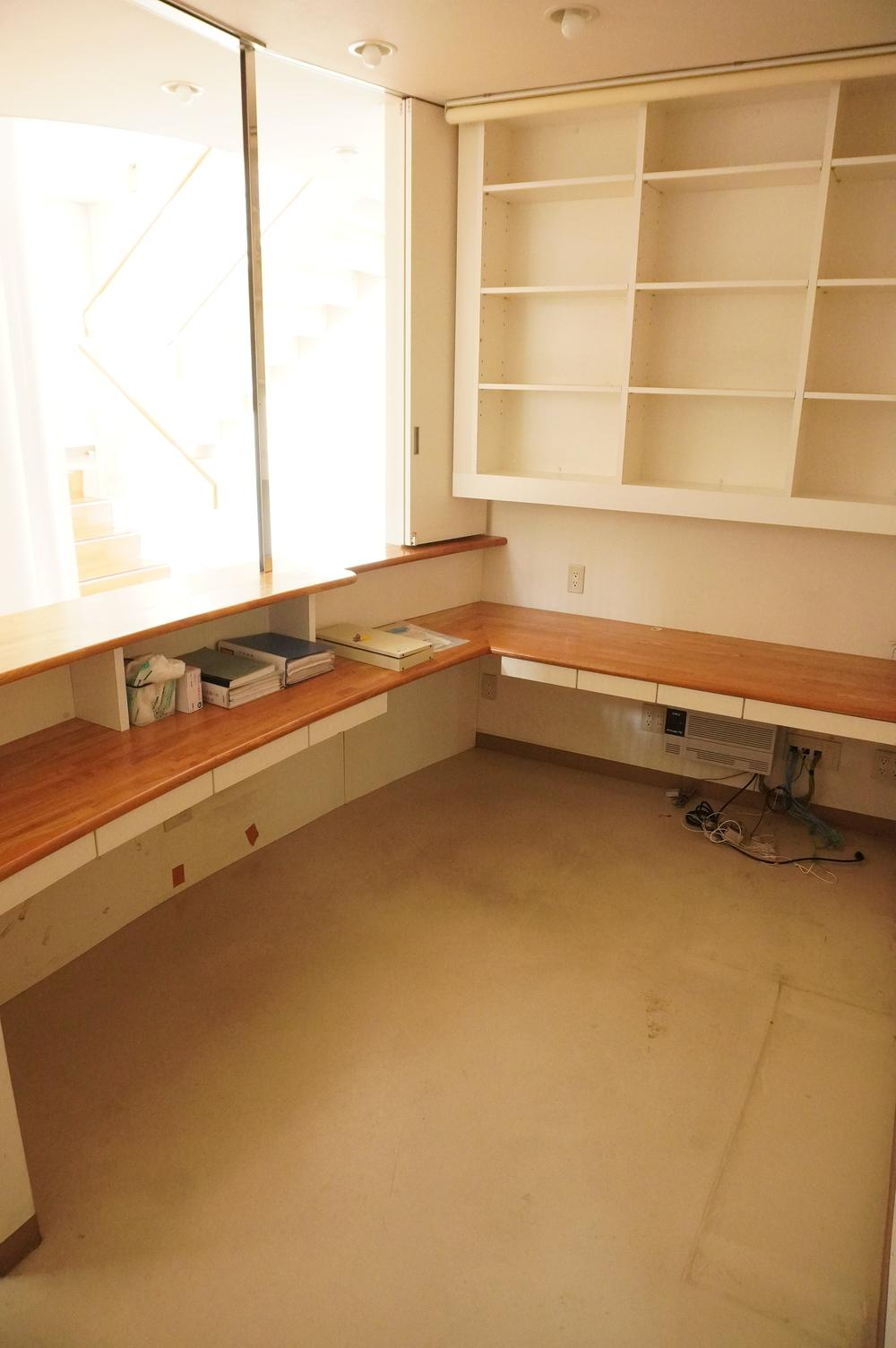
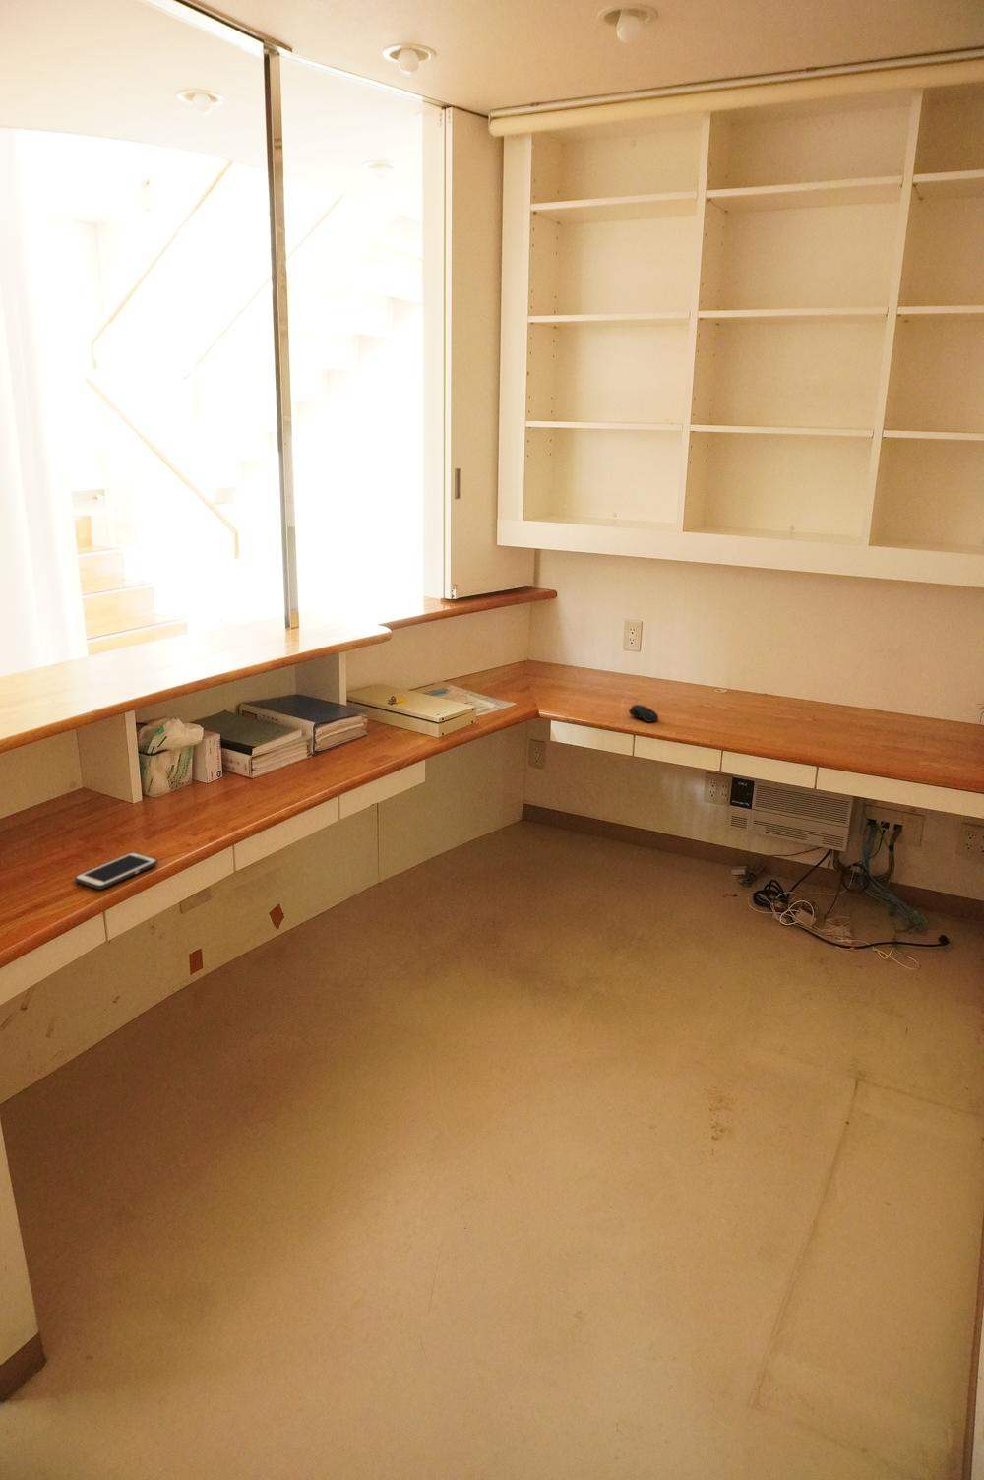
+ computer mouse [628,704,659,724]
+ cell phone [74,851,158,890]
